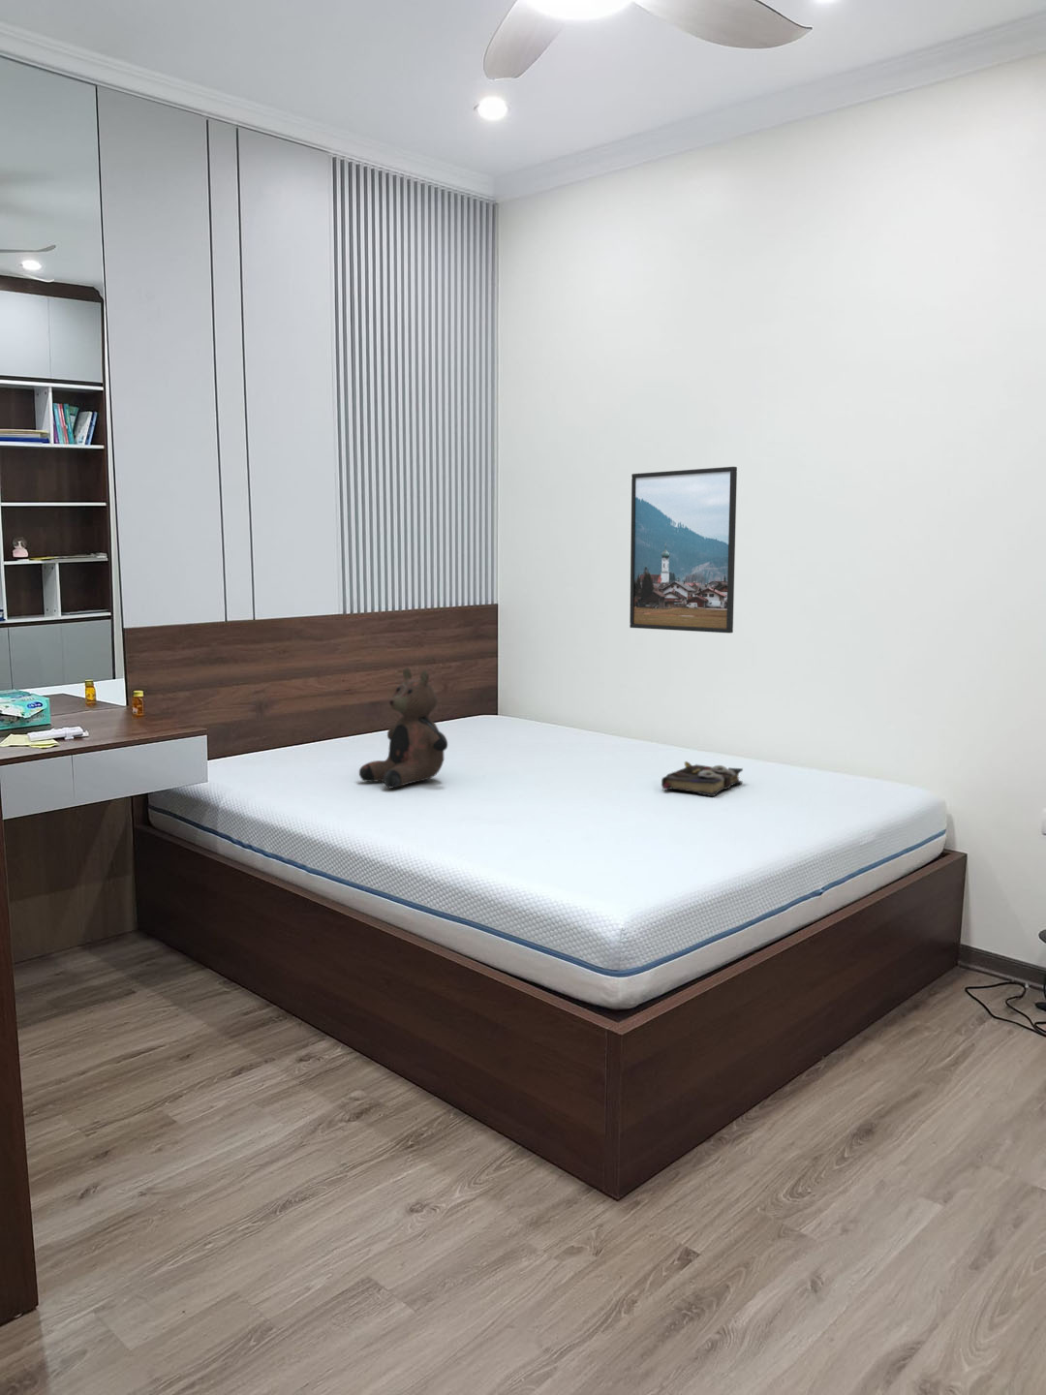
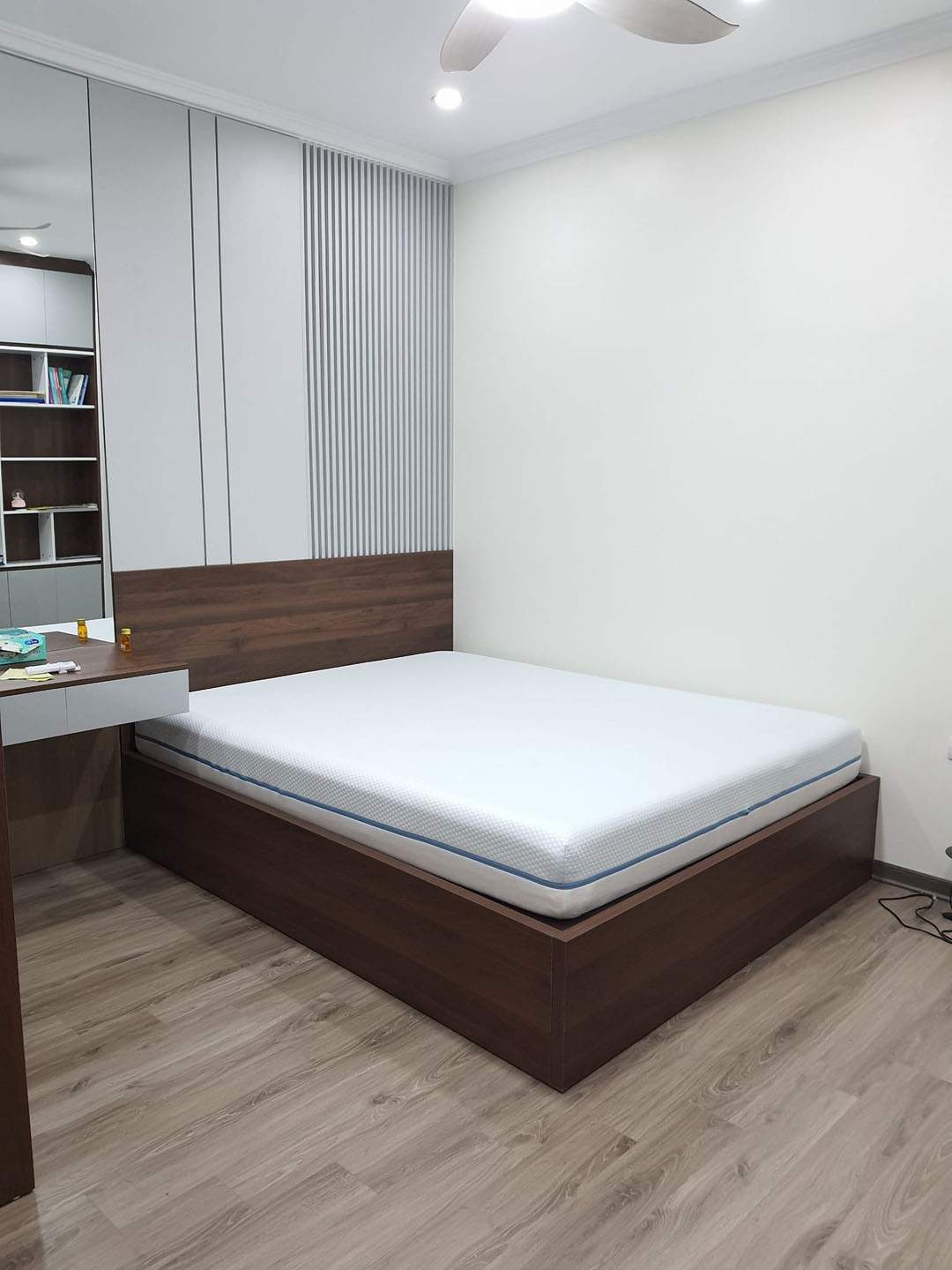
- book [660,760,744,797]
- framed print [628,466,738,634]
- teddy bear [358,667,448,790]
